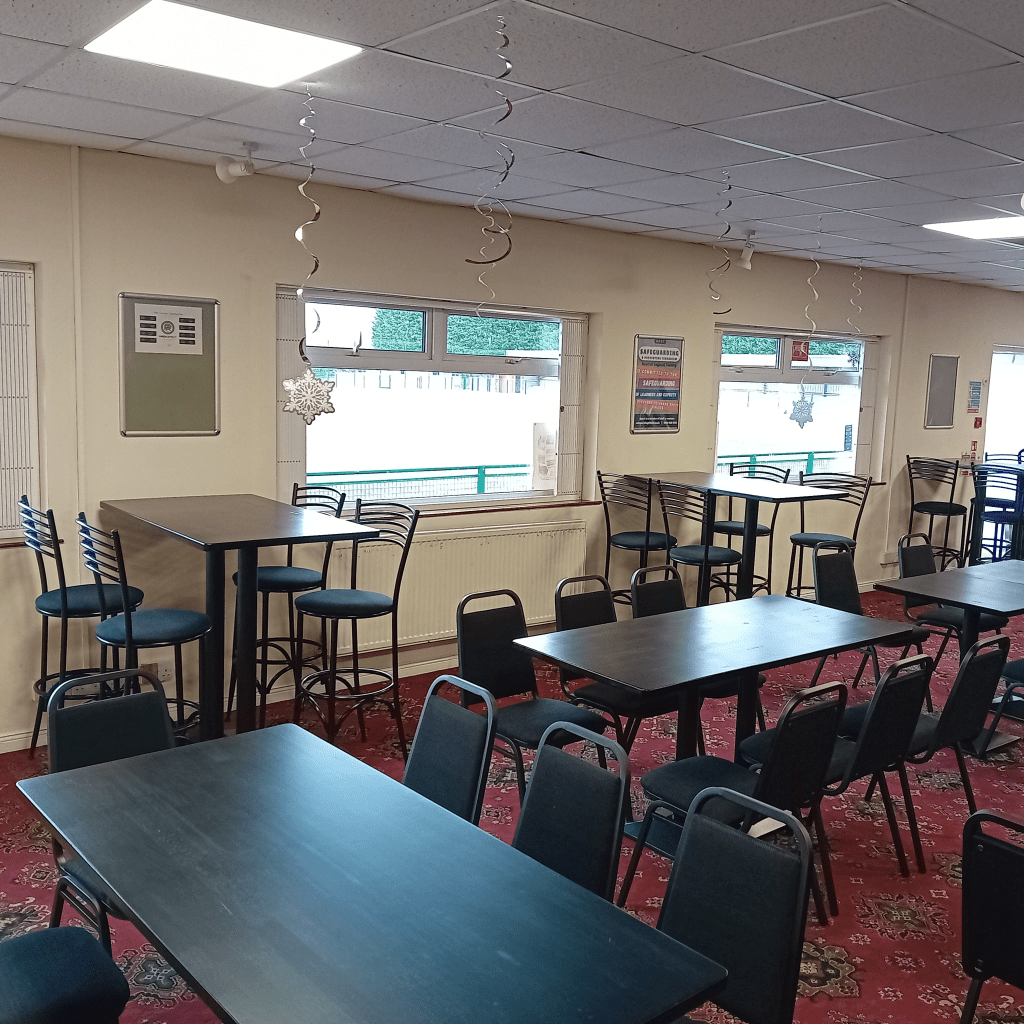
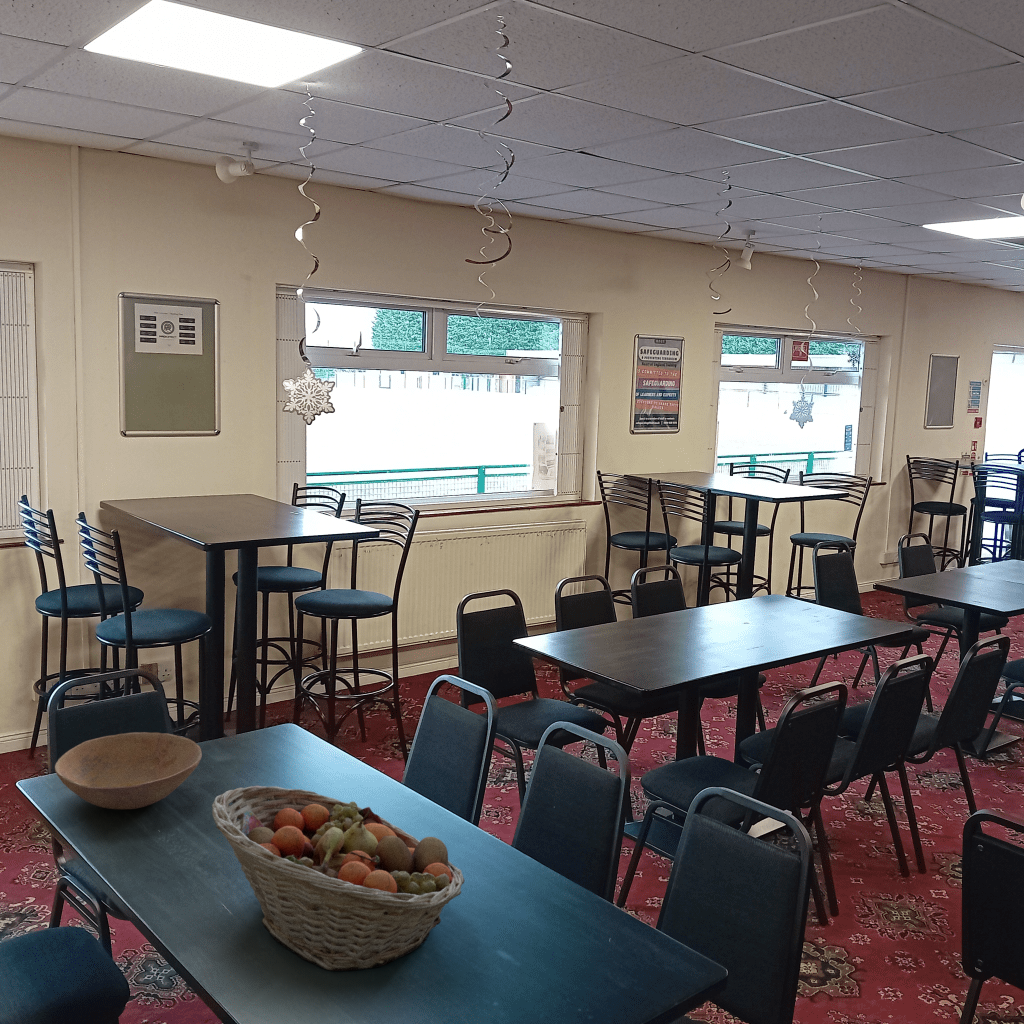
+ bowl [54,731,203,810]
+ fruit basket [211,785,466,972]
